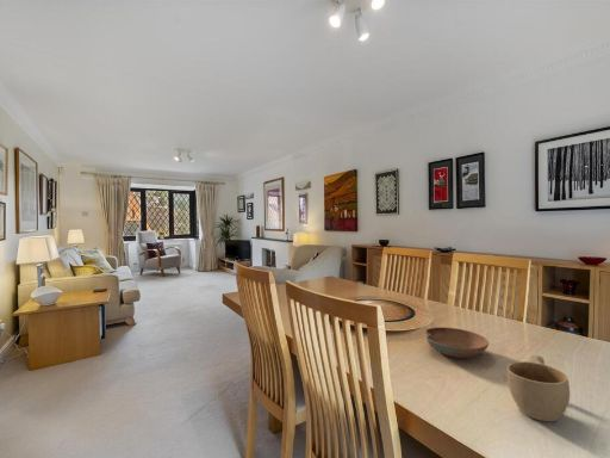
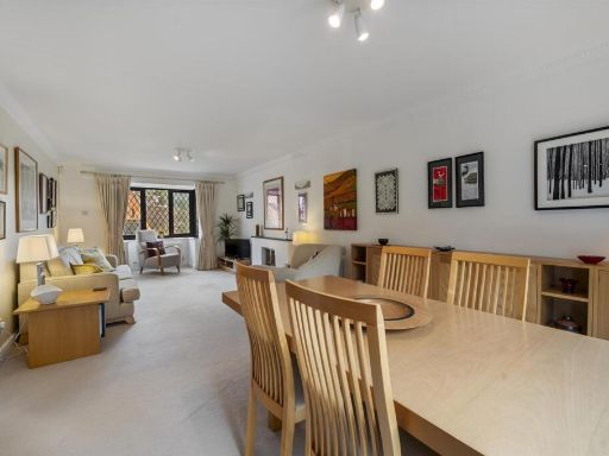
- cup [506,354,571,422]
- bowl [424,327,490,359]
